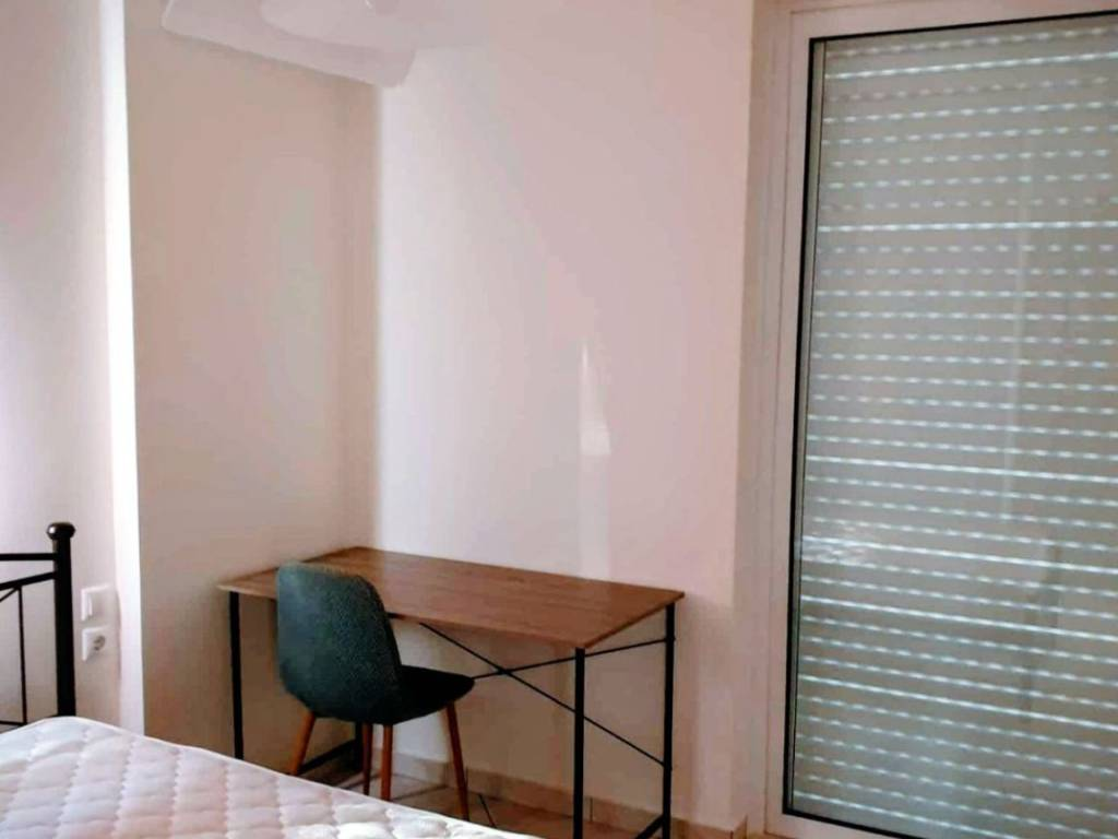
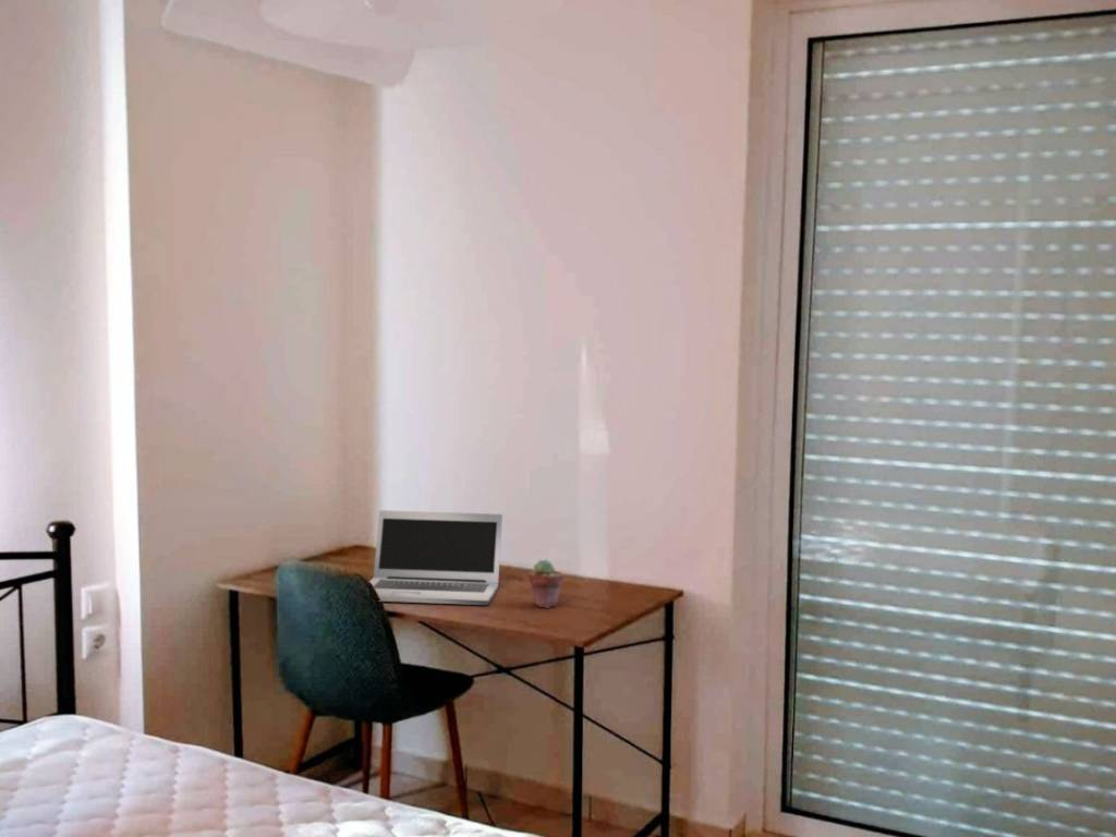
+ potted succulent [527,558,565,609]
+ laptop [368,509,504,606]
